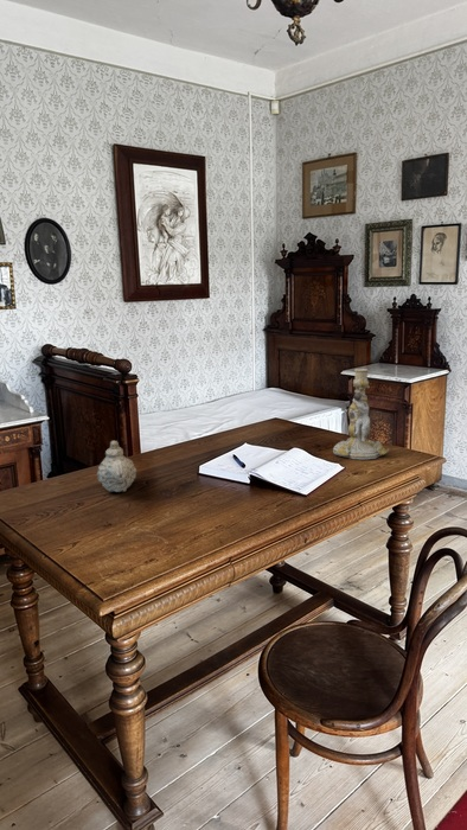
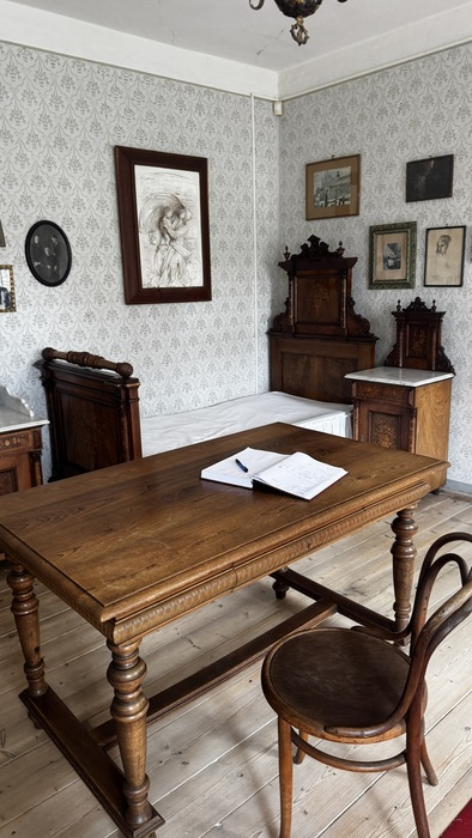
- teapot [96,440,137,493]
- candlestick [332,368,391,461]
